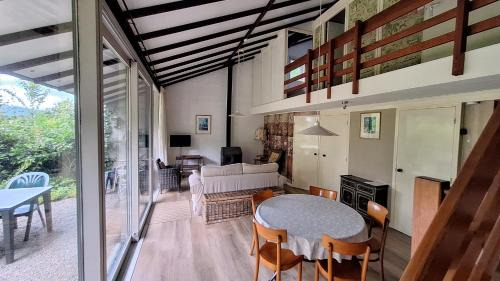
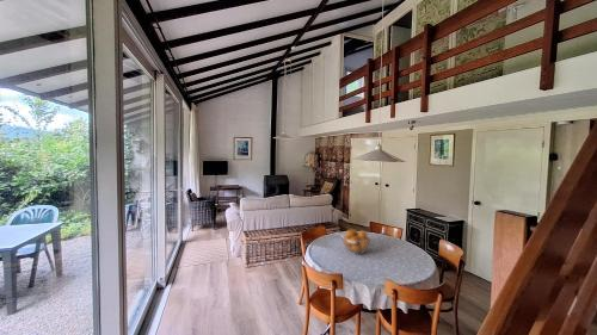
+ fruit basket [340,228,374,255]
